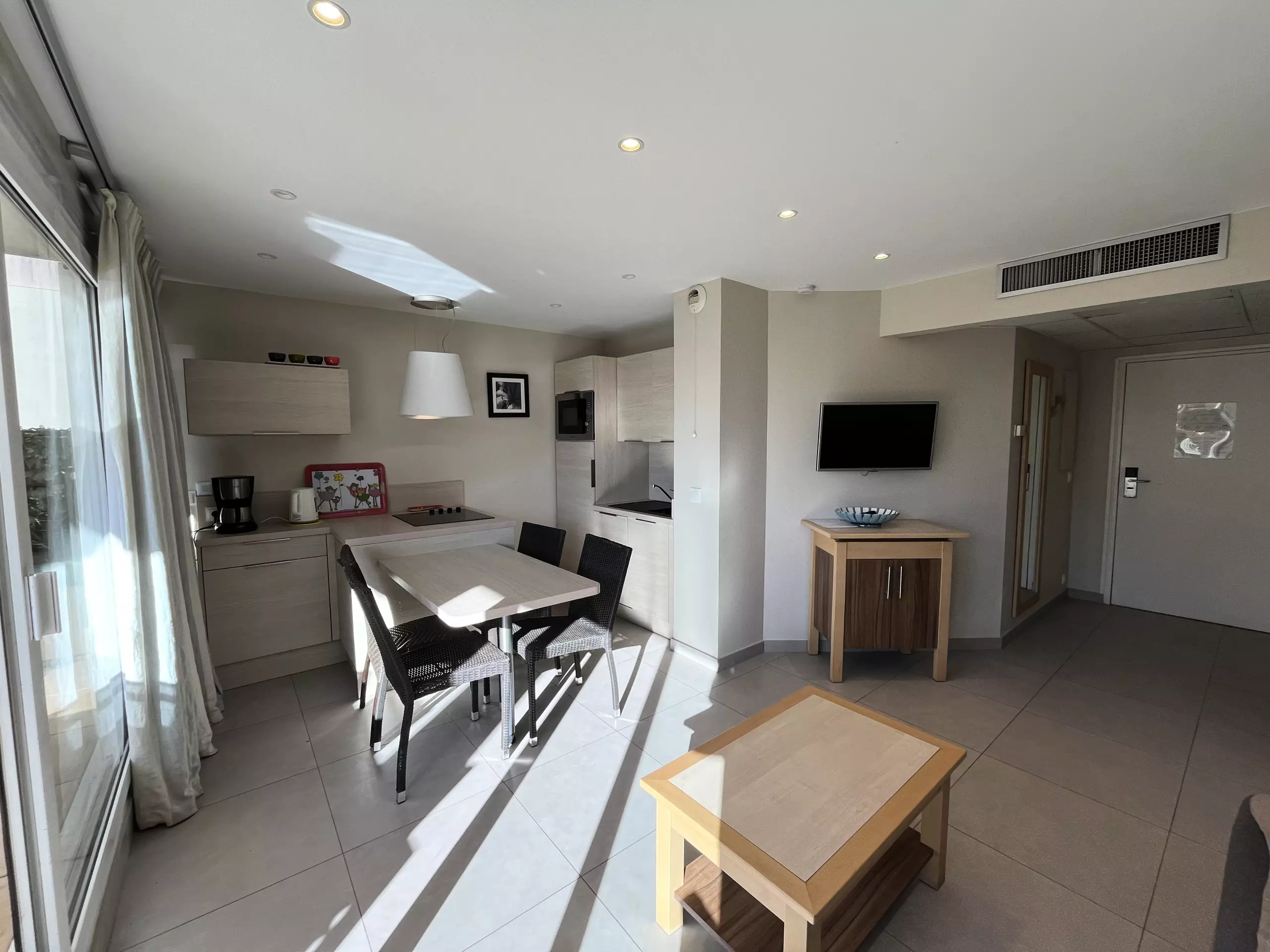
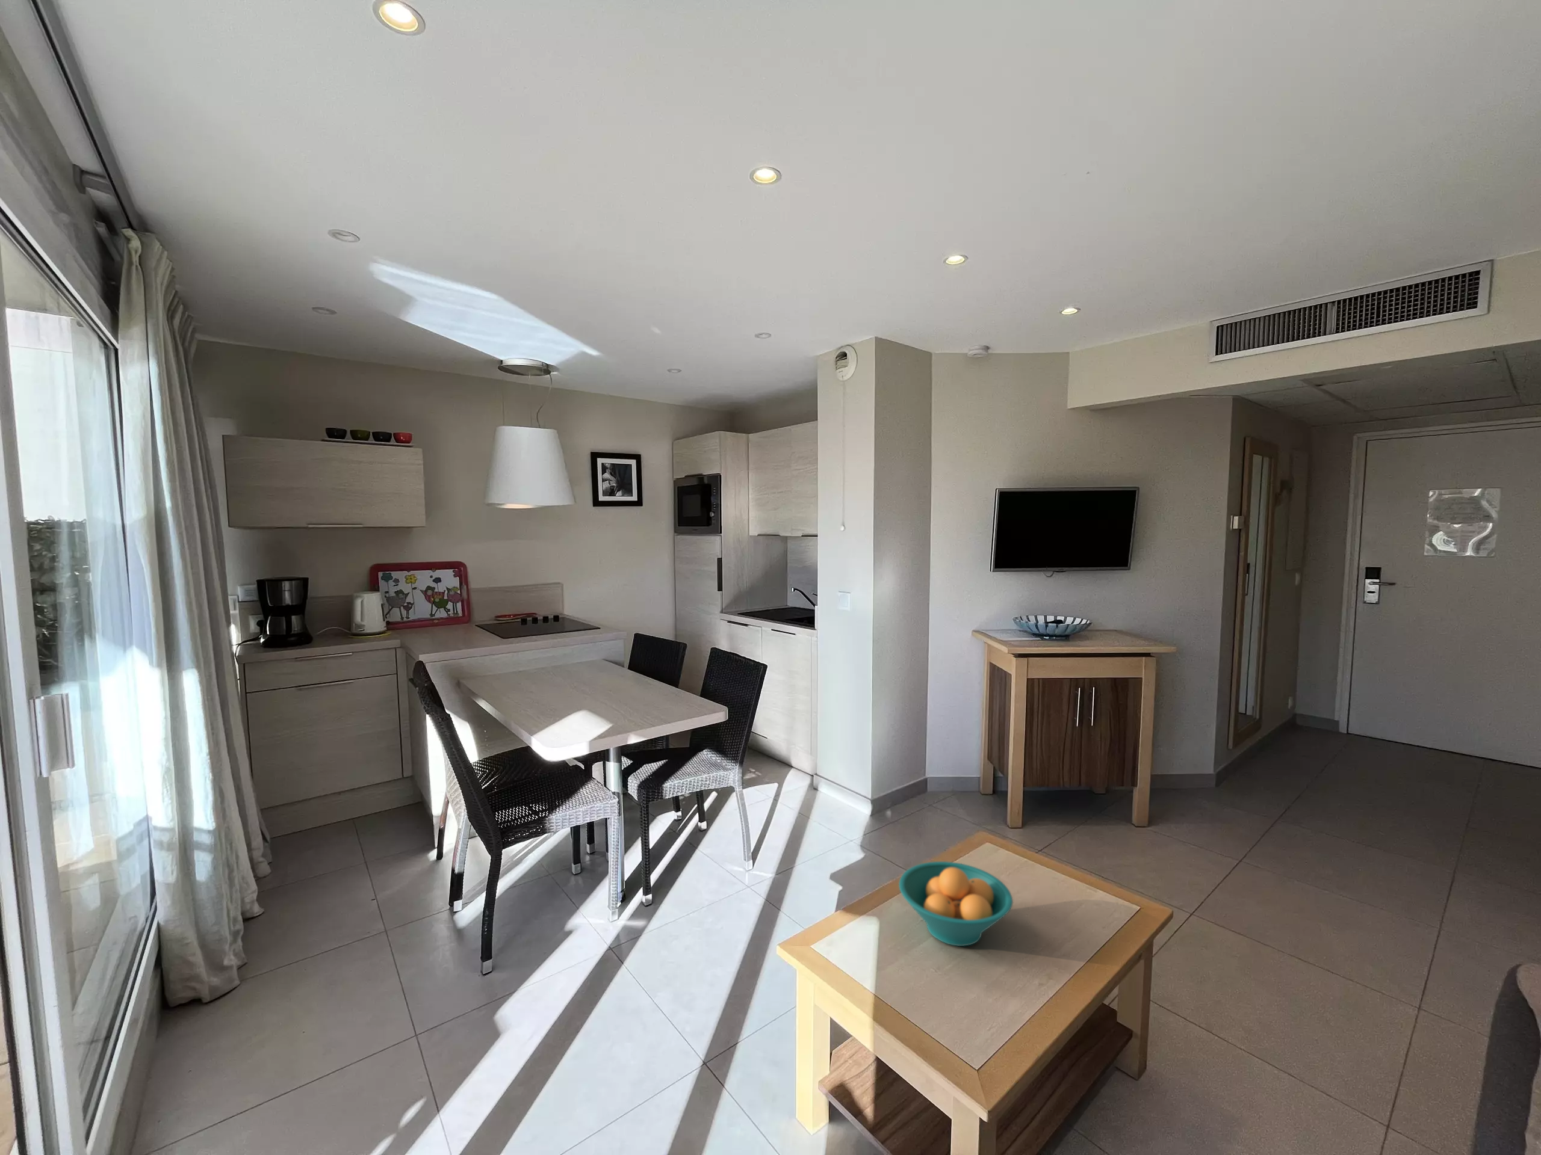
+ fruit bowl [898,861,1013,946]
